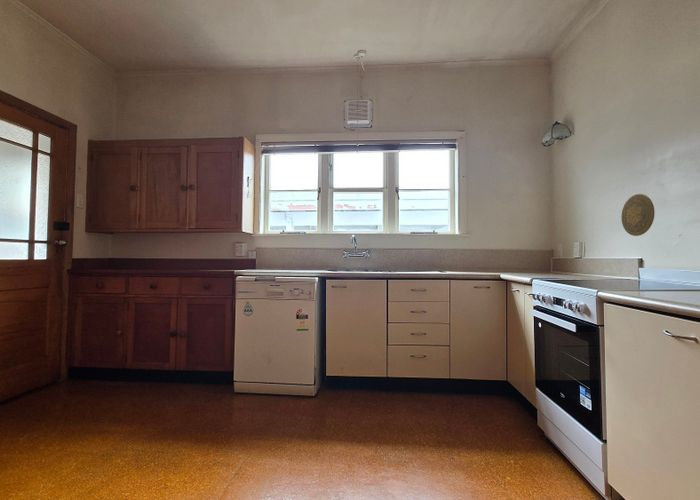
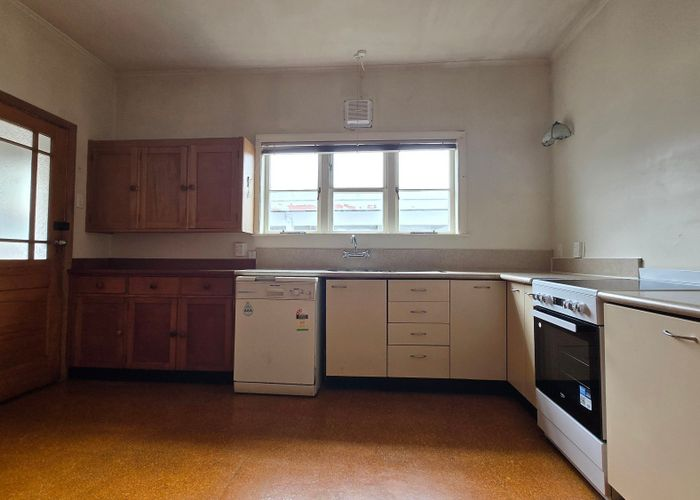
- decorative plate [621,193,656,237]
